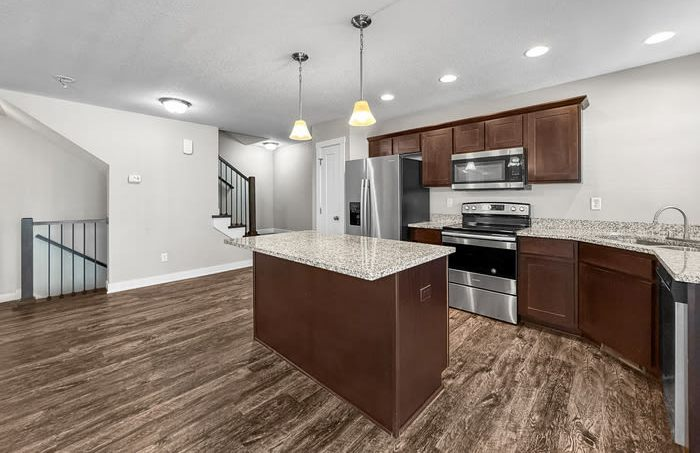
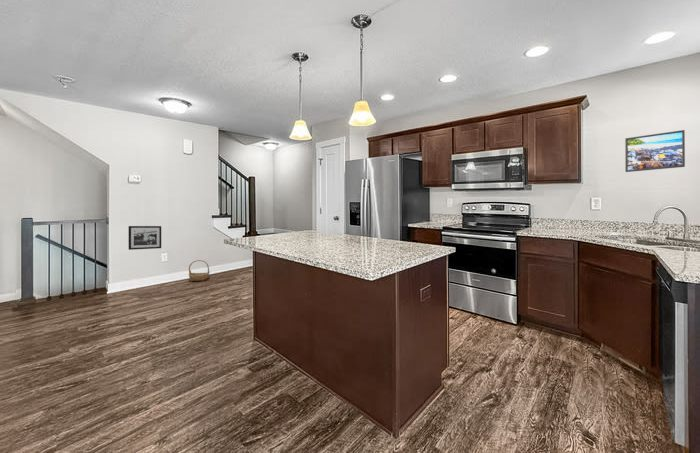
+ basket [188,259,211,282]
+ picture frame [128,225,162,251]
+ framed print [624,129,686,173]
